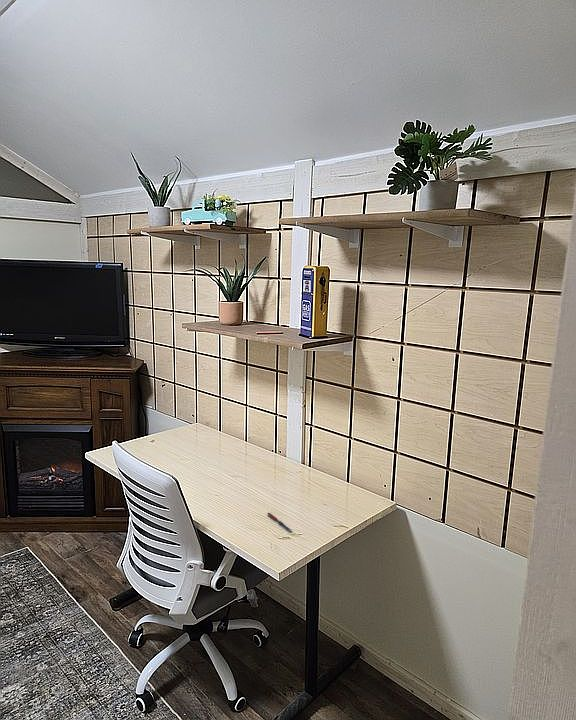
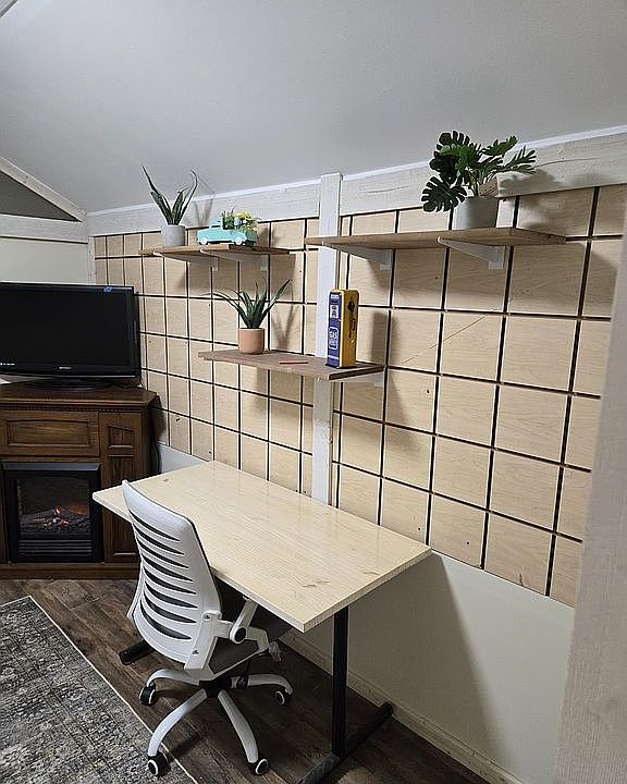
- pen [266,511,292,533]
